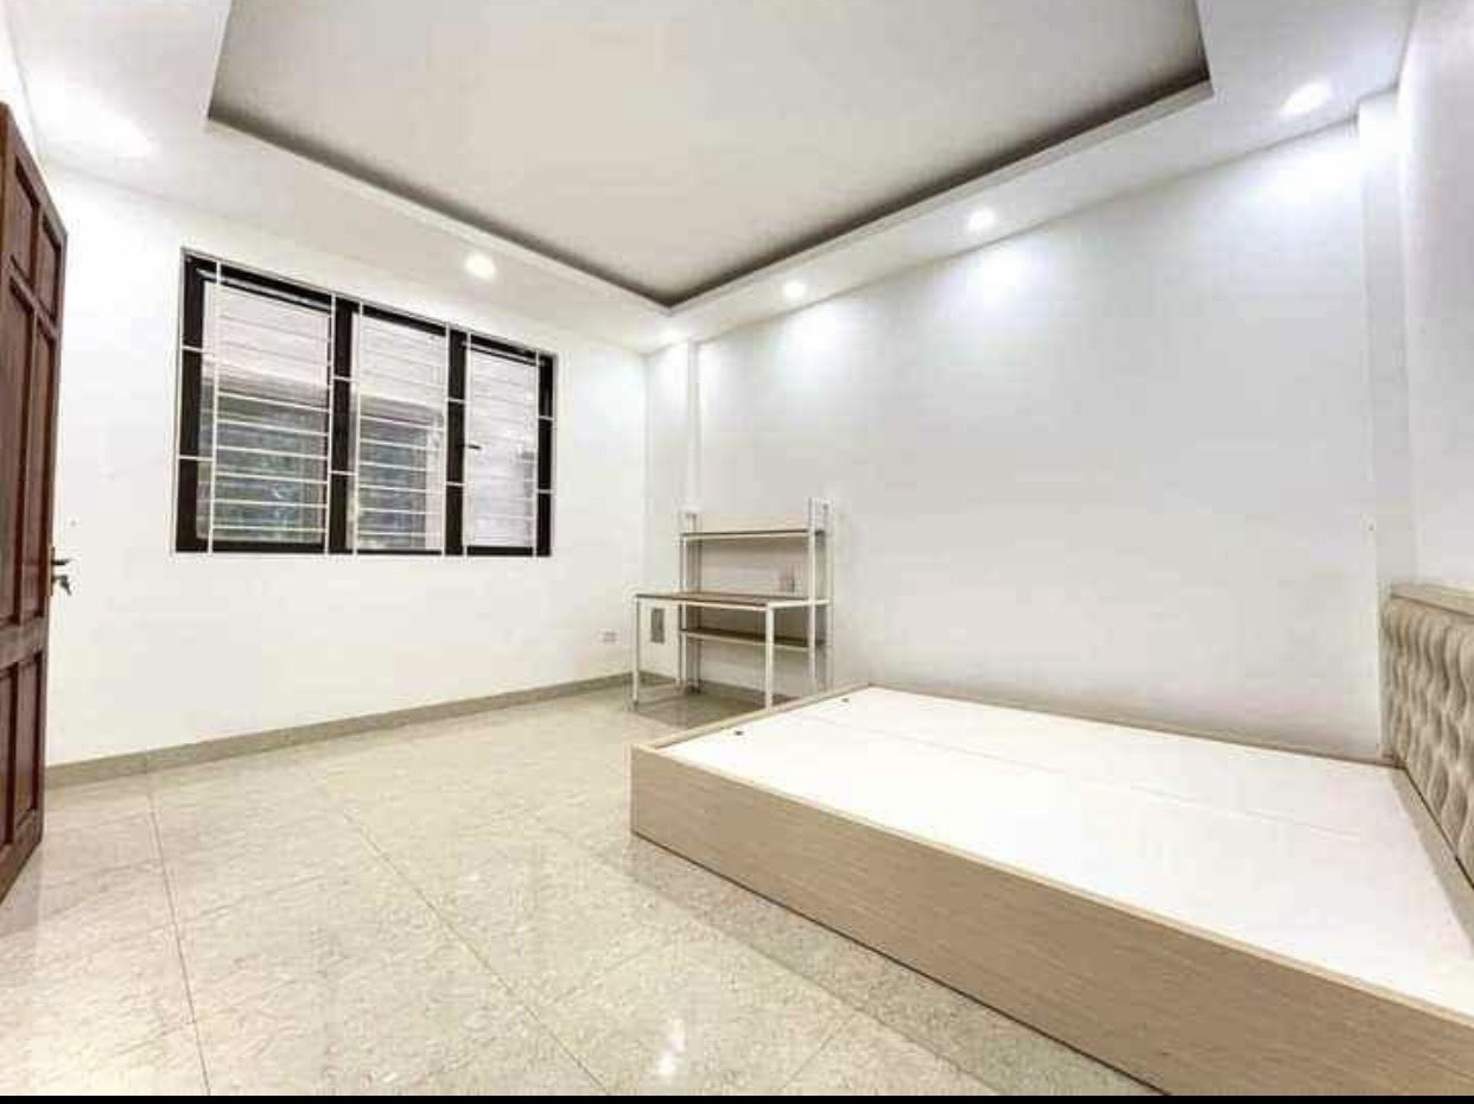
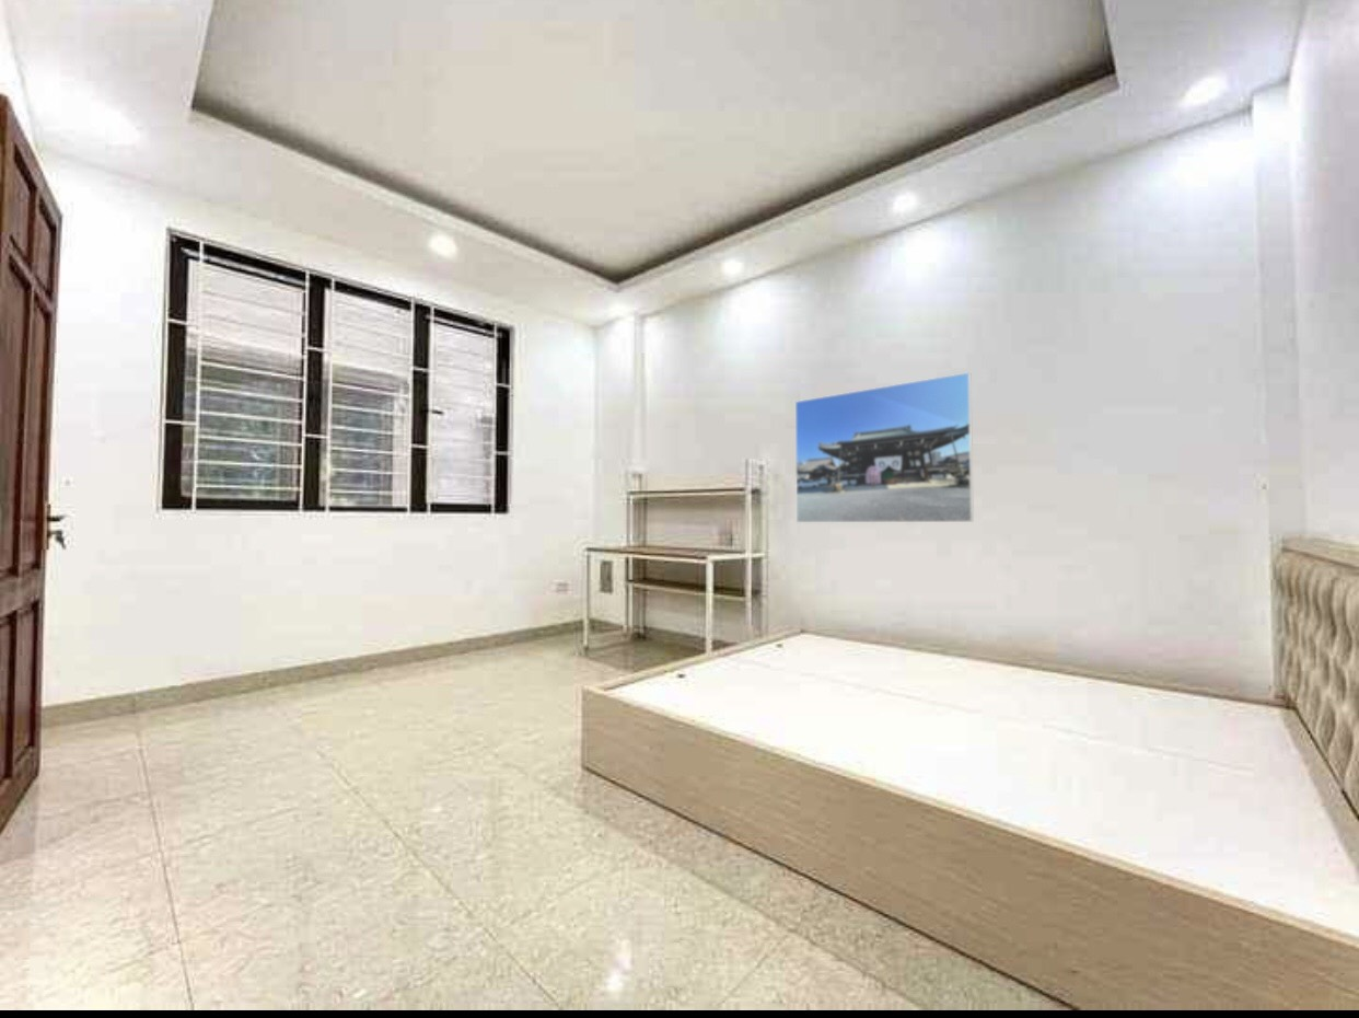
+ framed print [794,371,975,523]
